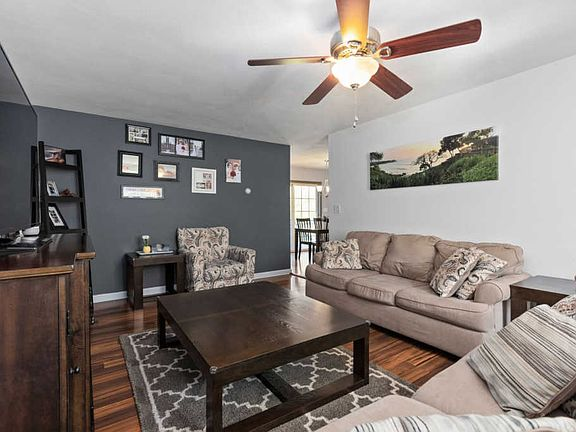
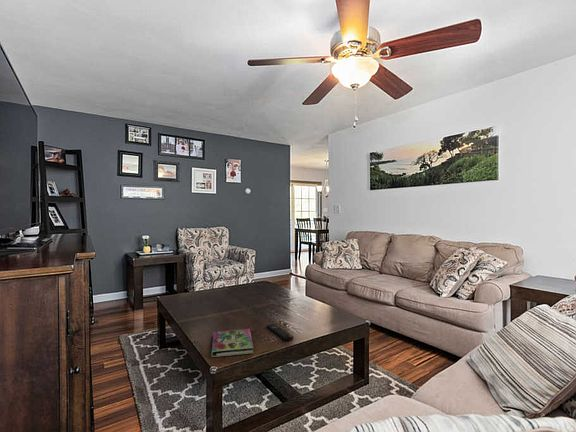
+ remote control [265,323,294,342]
+ book [211,328,255,358]
